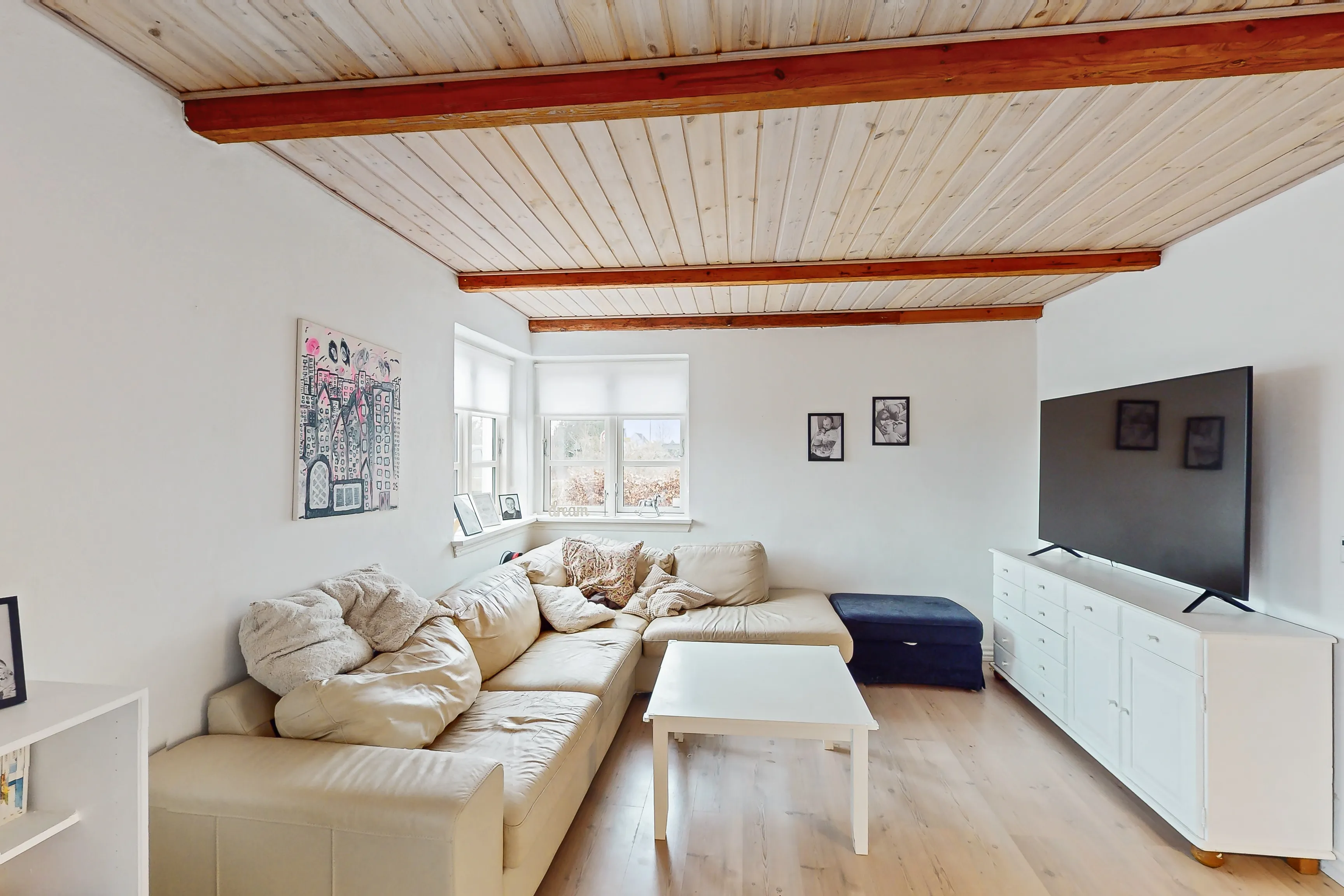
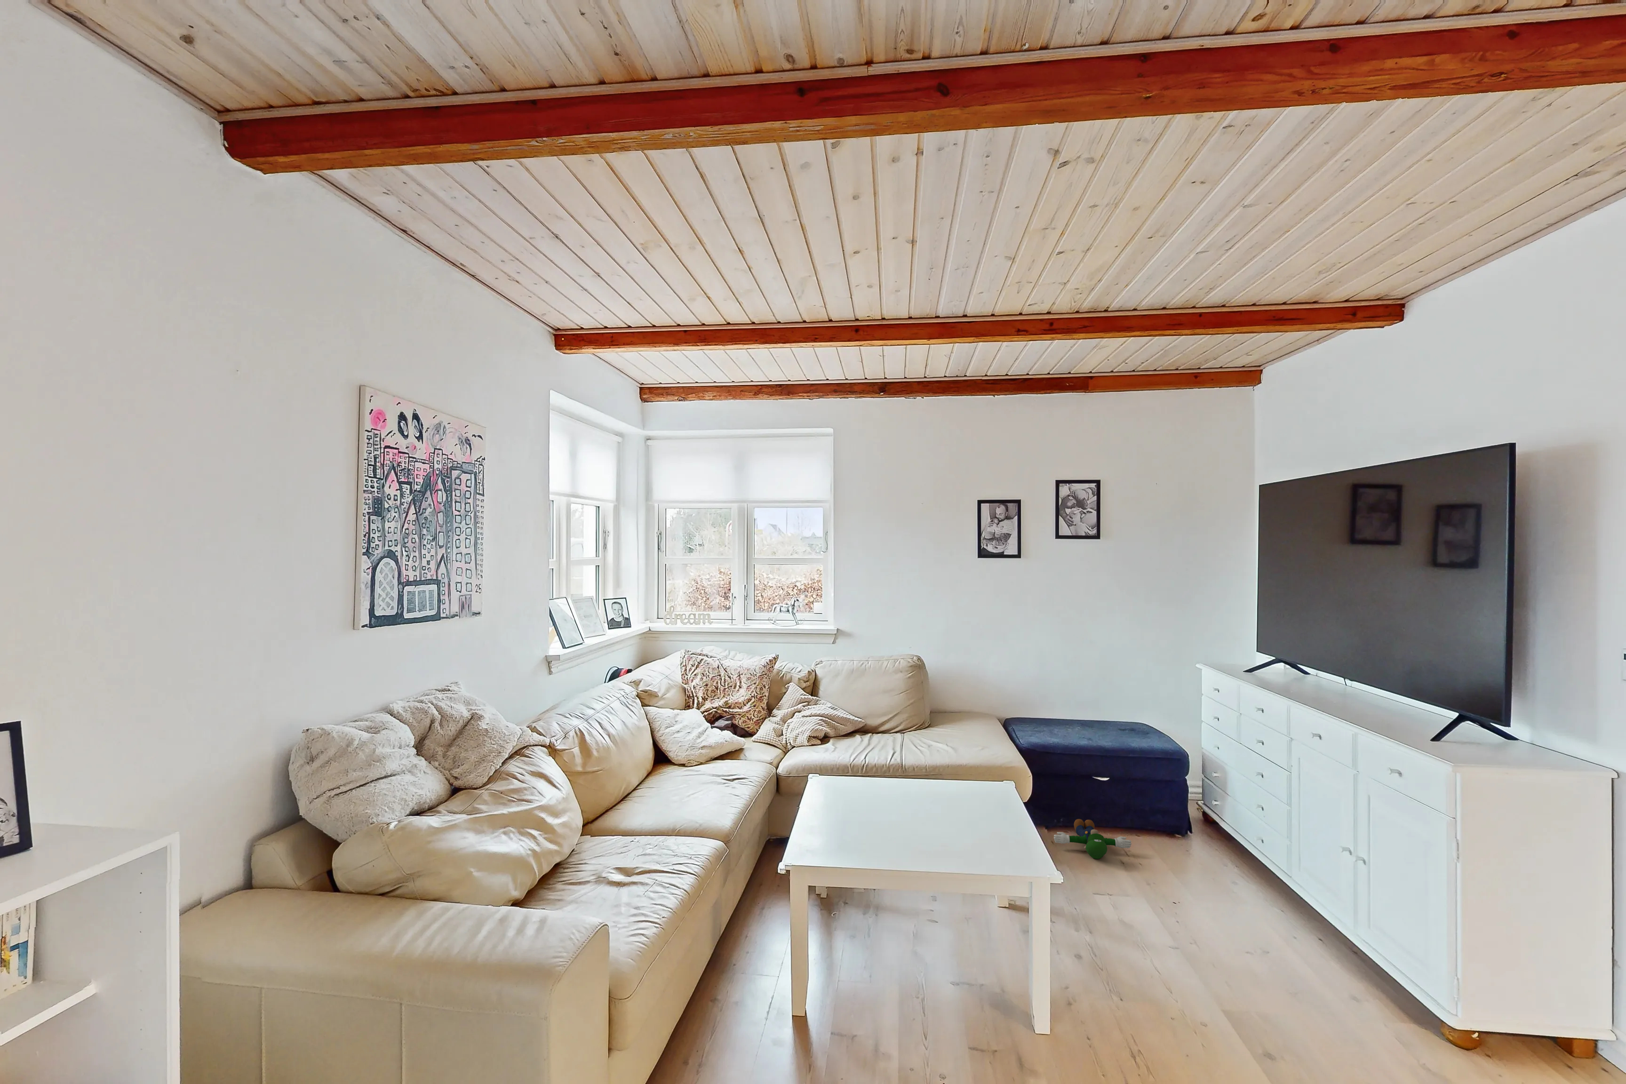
+ plush toy [1054,819,1132,859]
